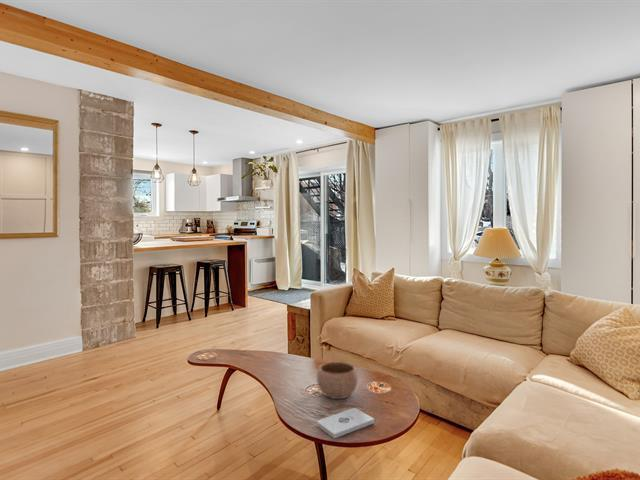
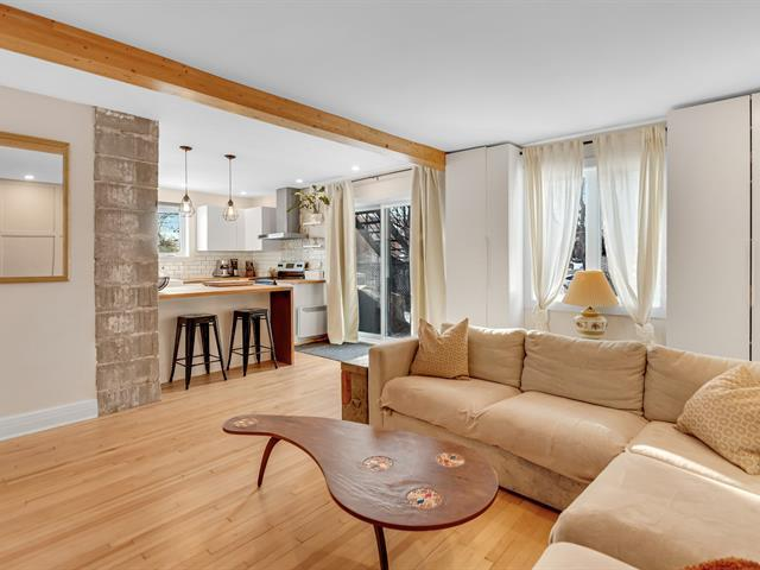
- bowl [316,361,359,400]
- notepad [316,407,376,439]
